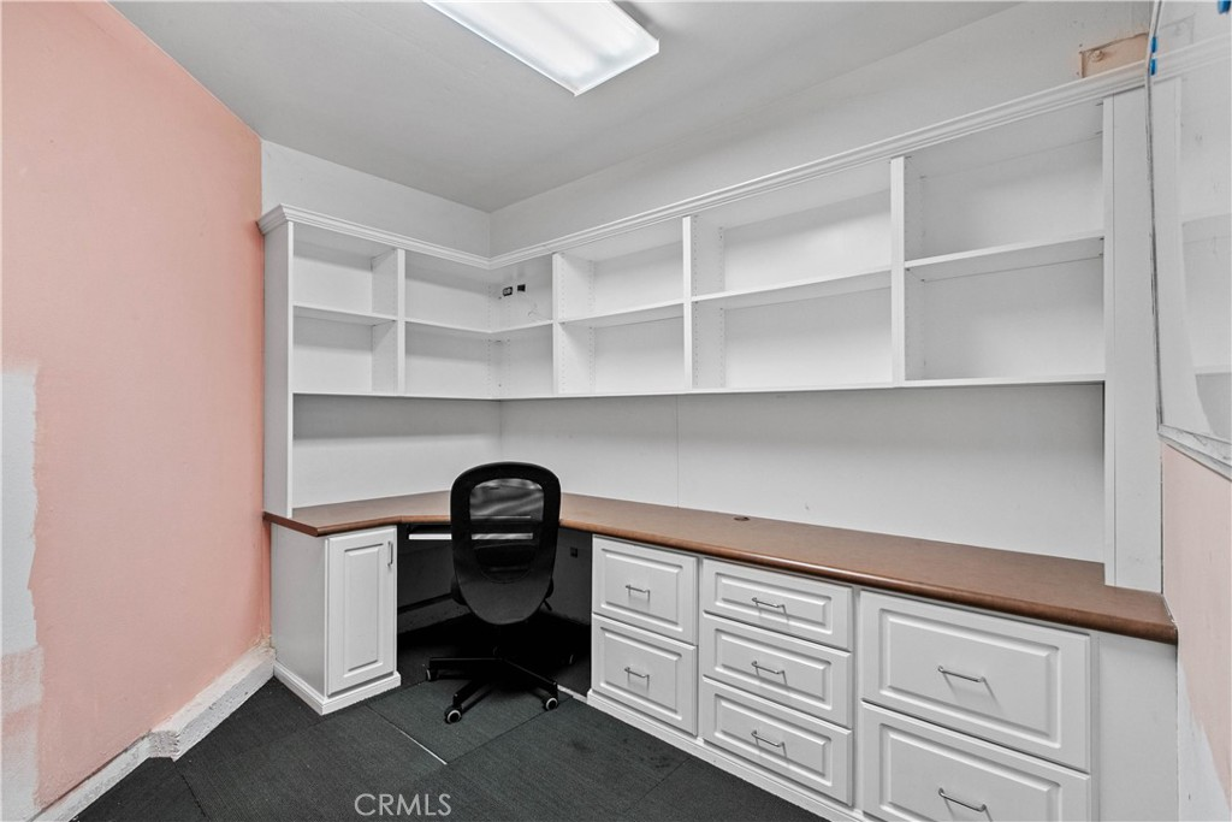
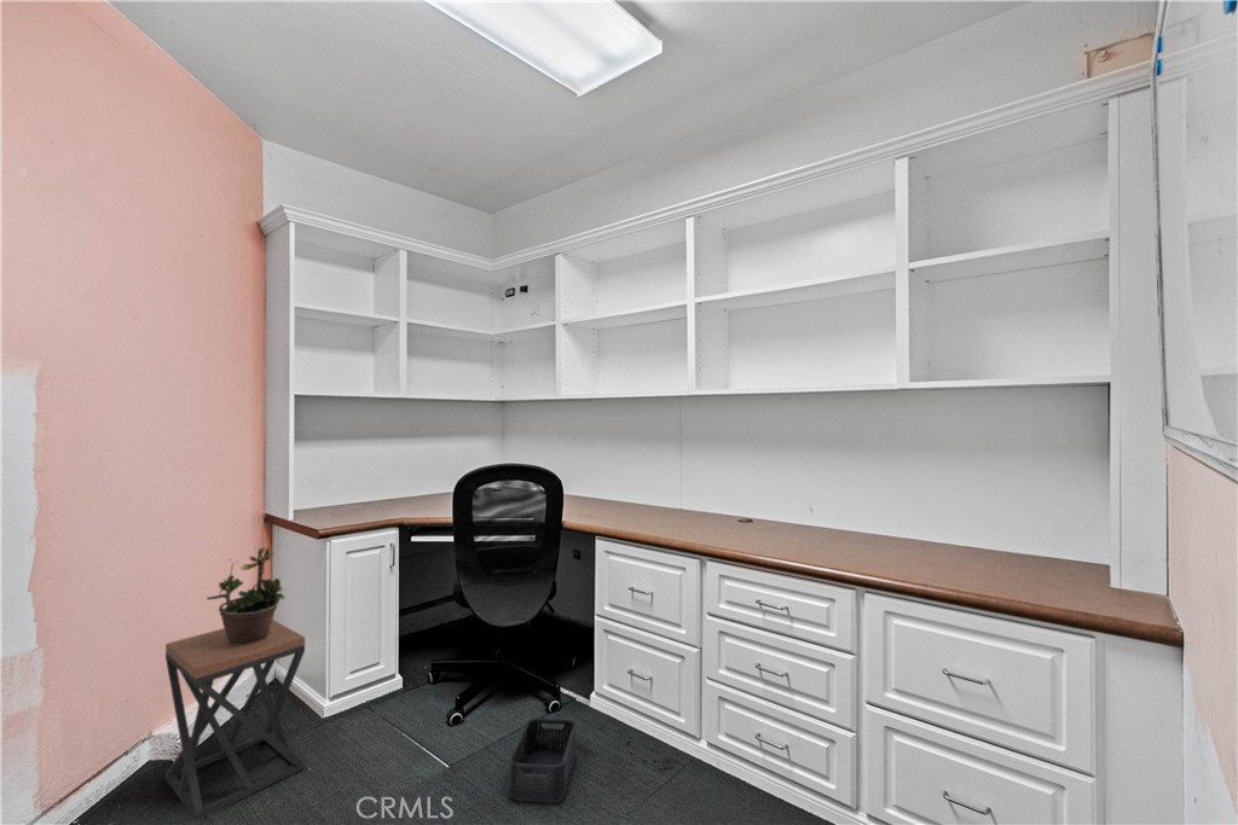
+ potted plant [206,540,287,645]
+ storage bin [509,716,577,804]
+ stool [164,618,306,821]
